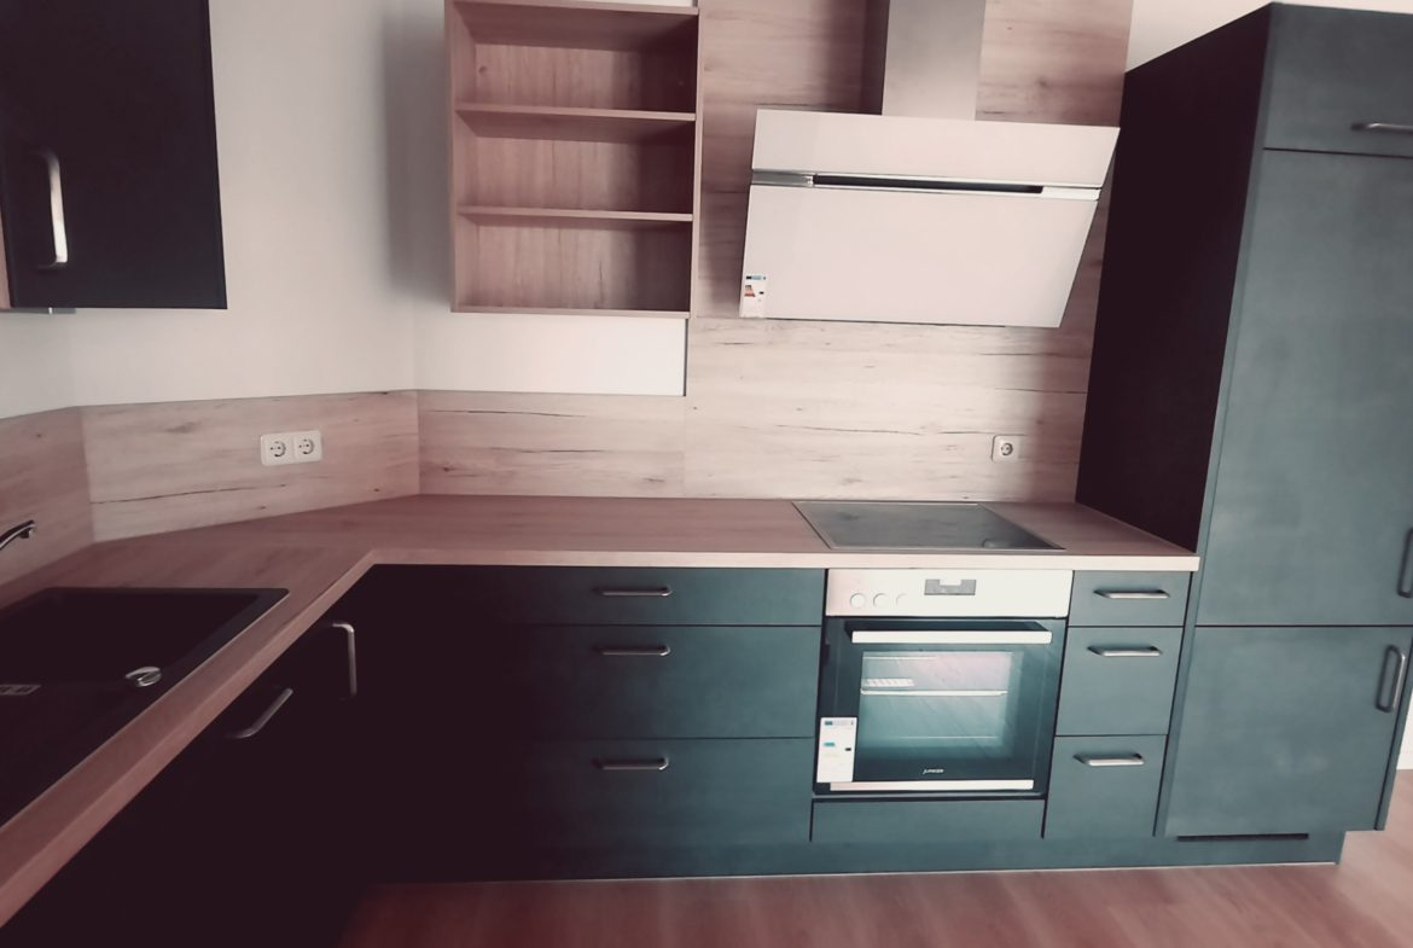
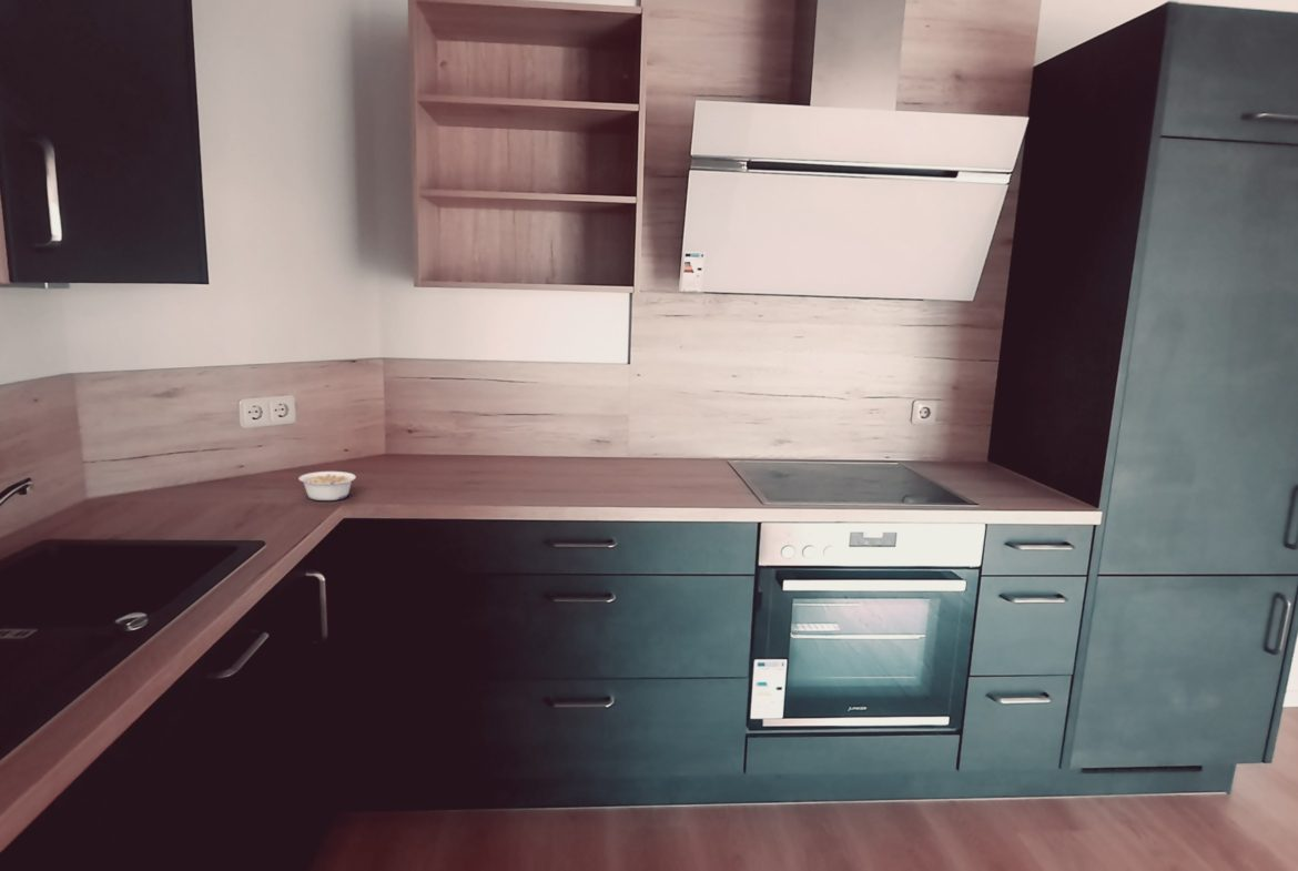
+ legume [297,470,357,502]
